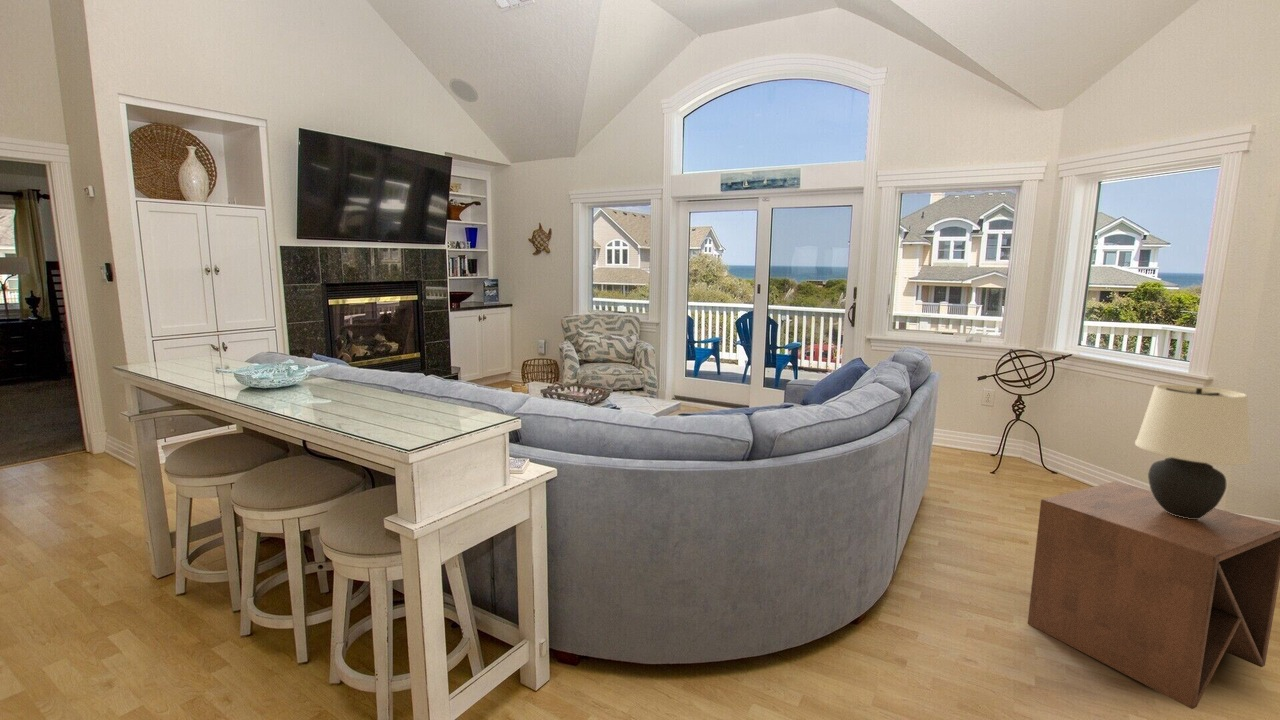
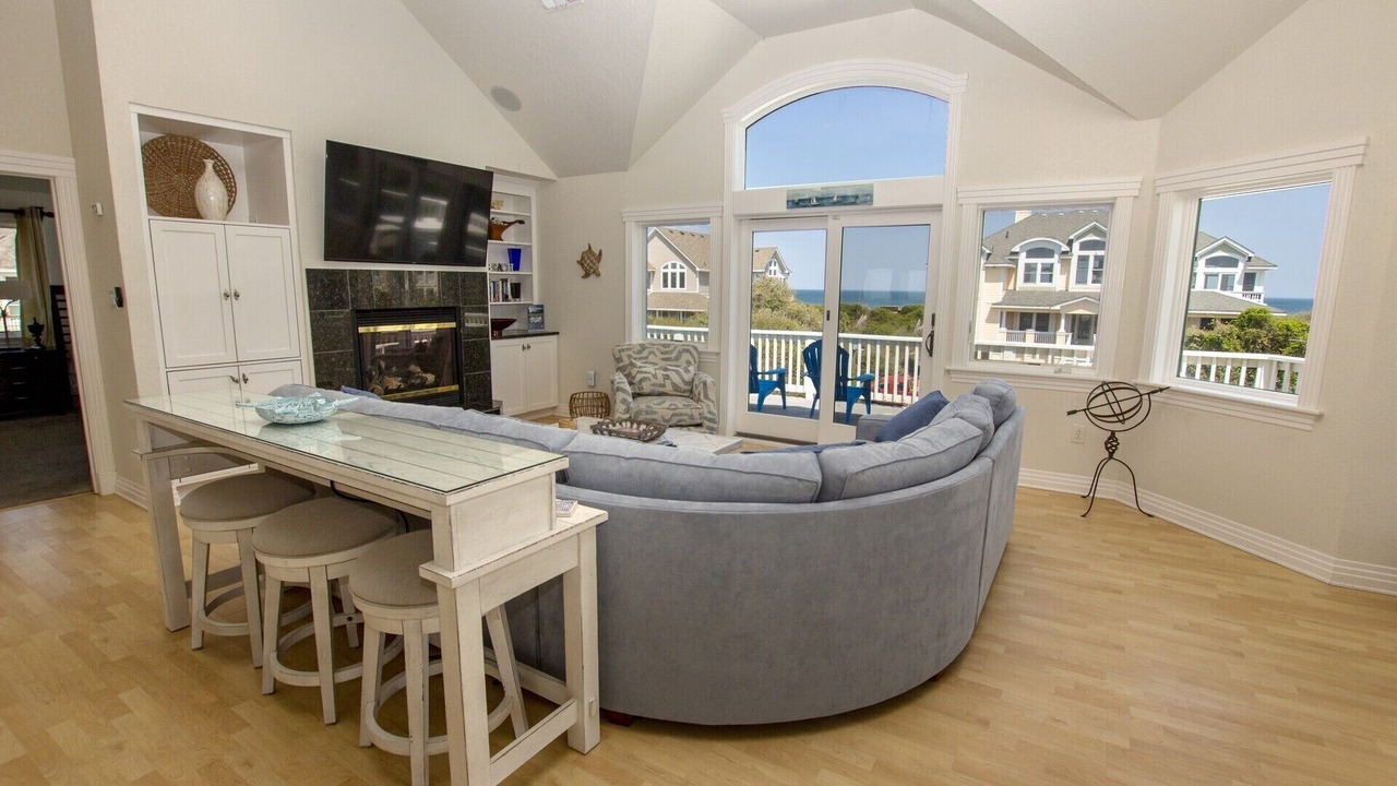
- table lamp [1134,384,1253,519]
- side table [1027,481,1280,710]
